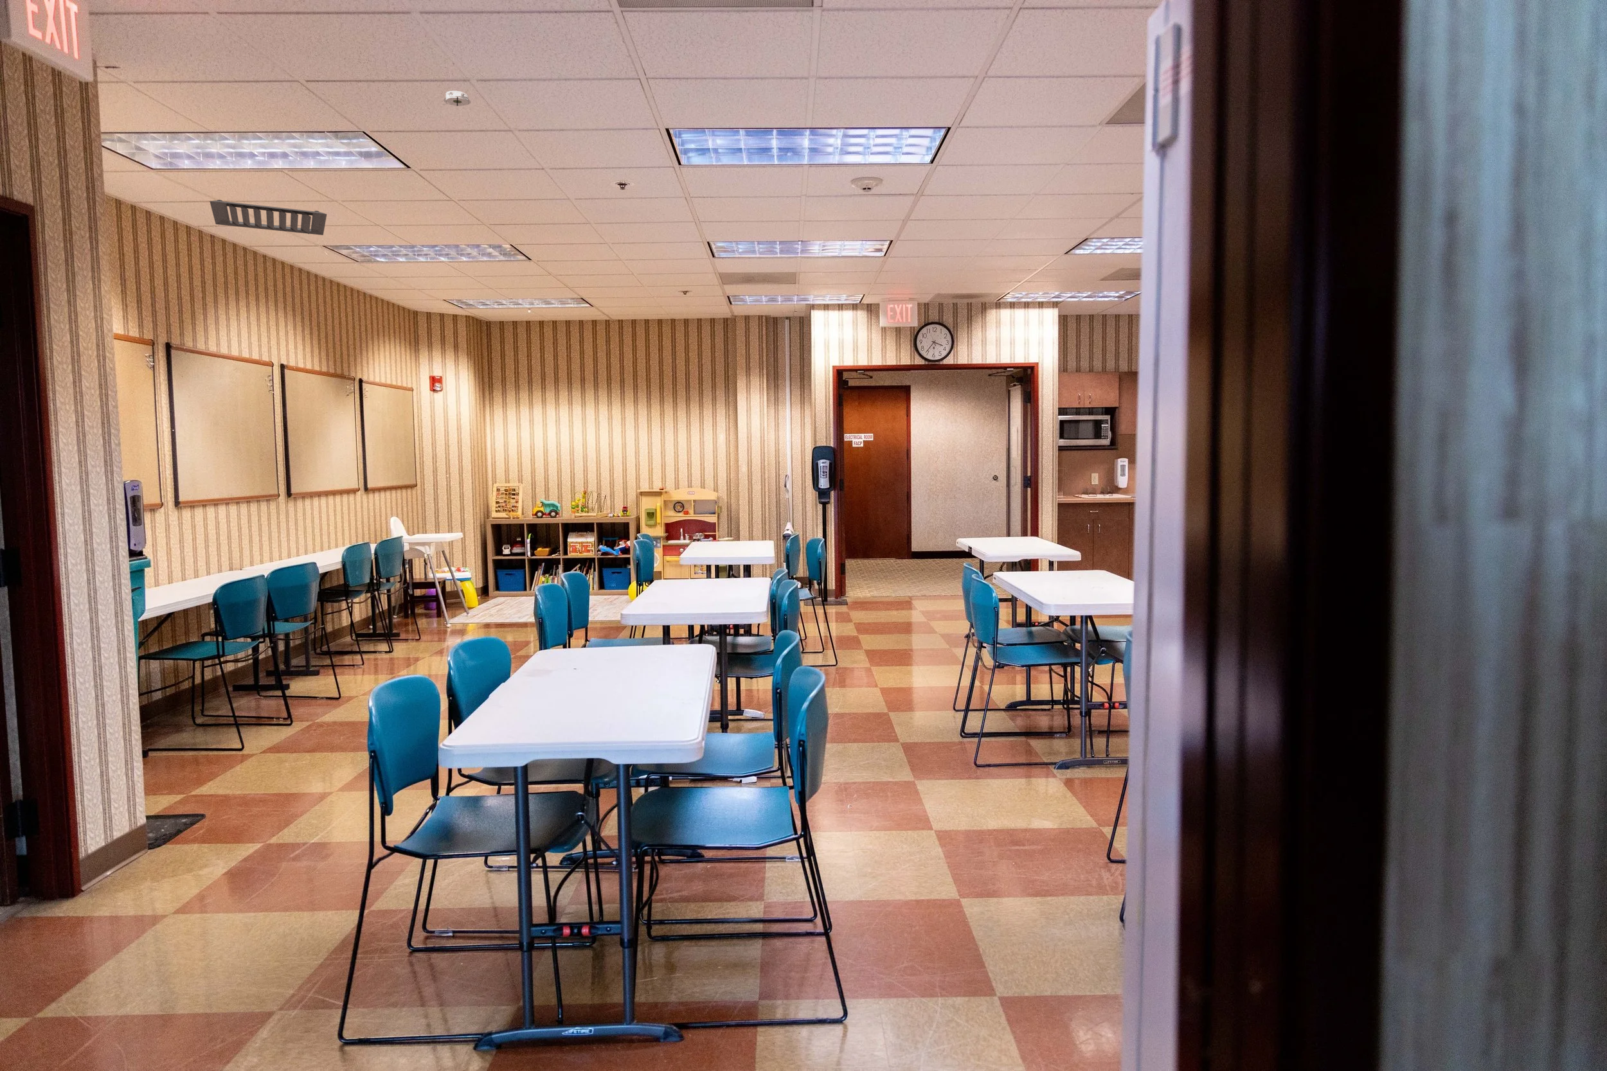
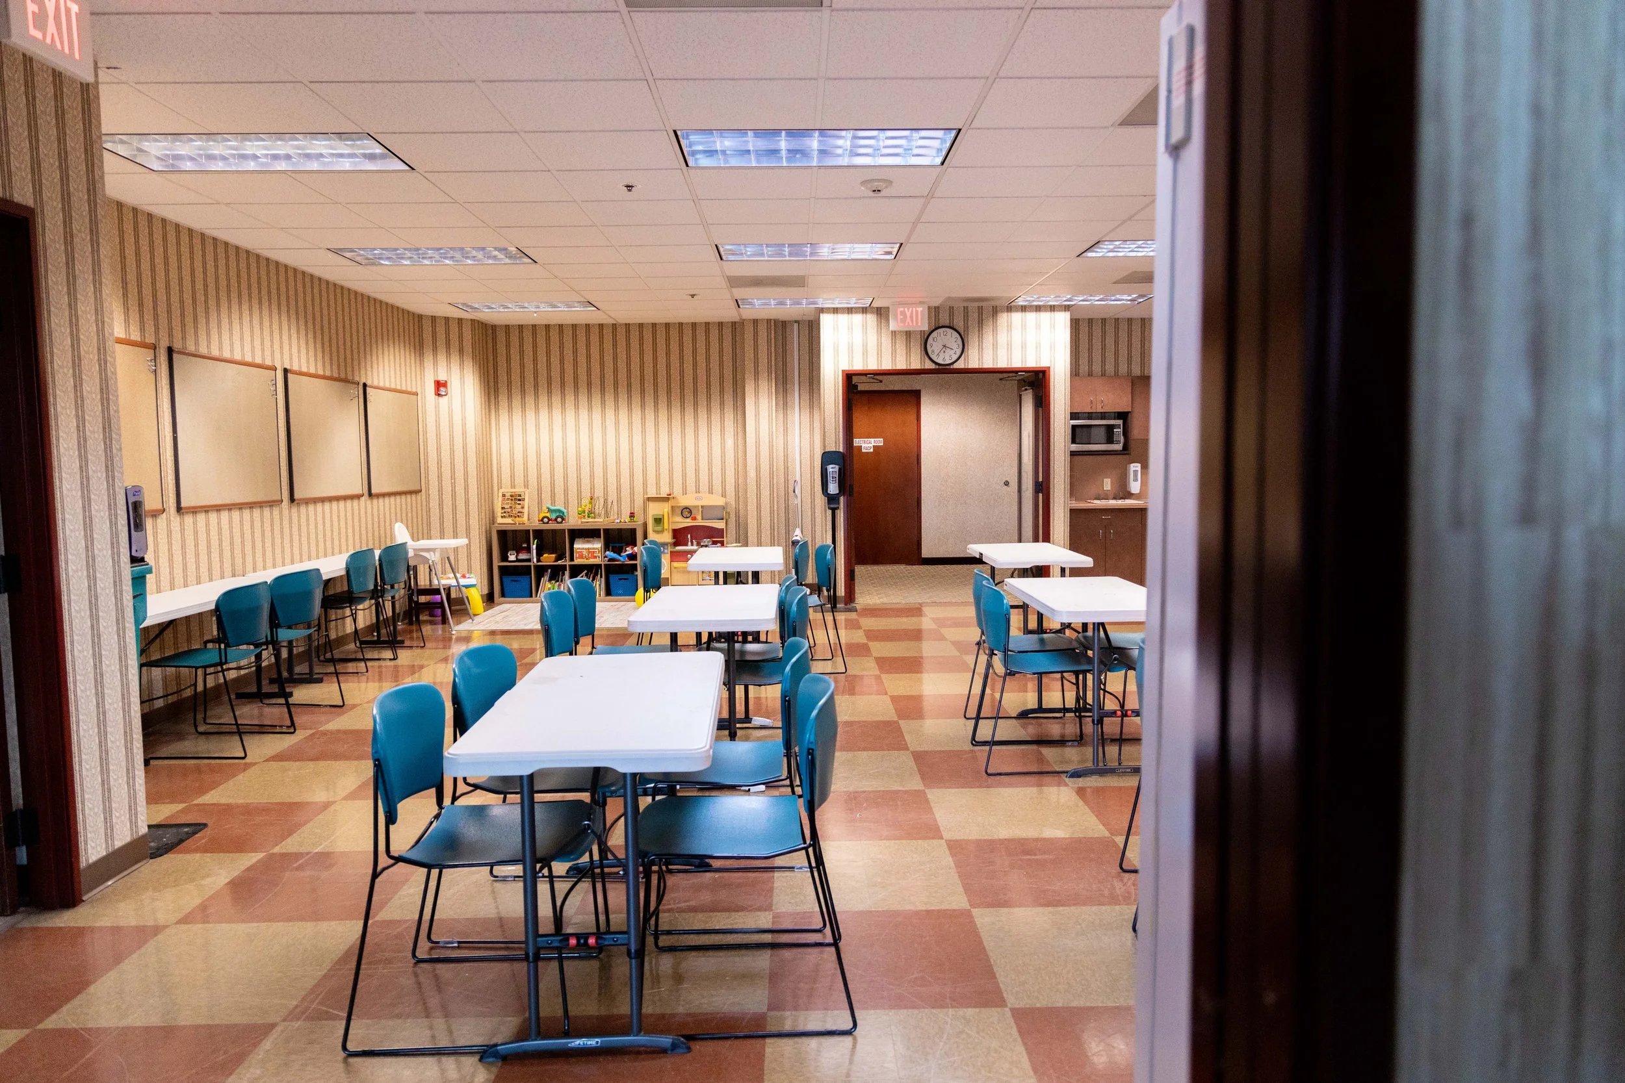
- ceiling vent [209,200,328,235]
- smoke detector [442,90,472,106]
